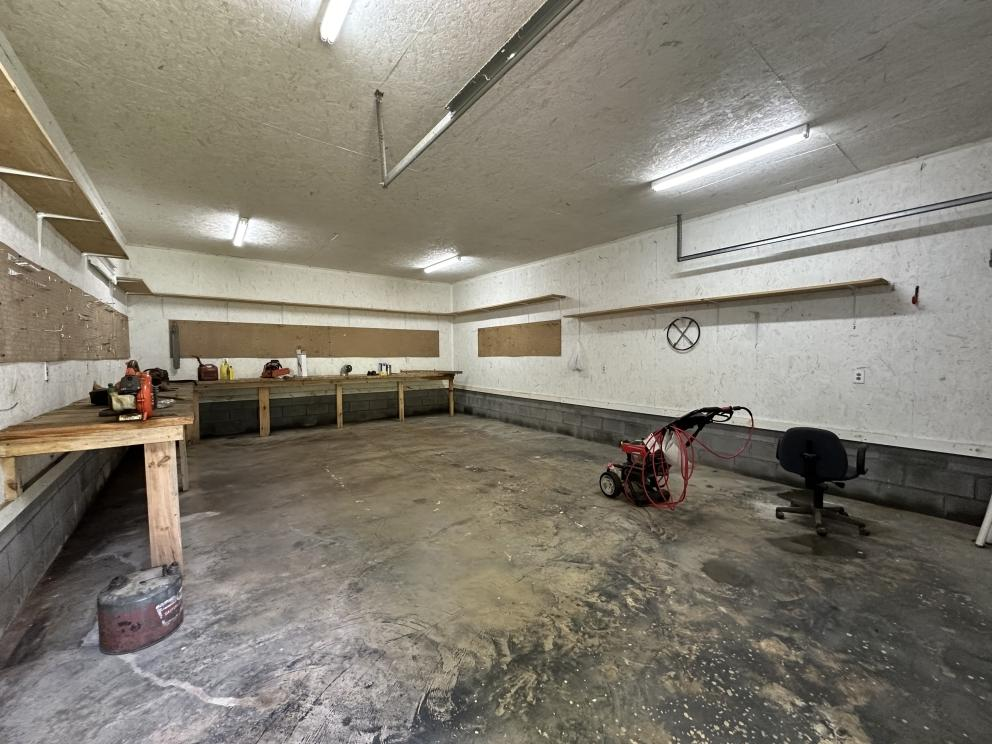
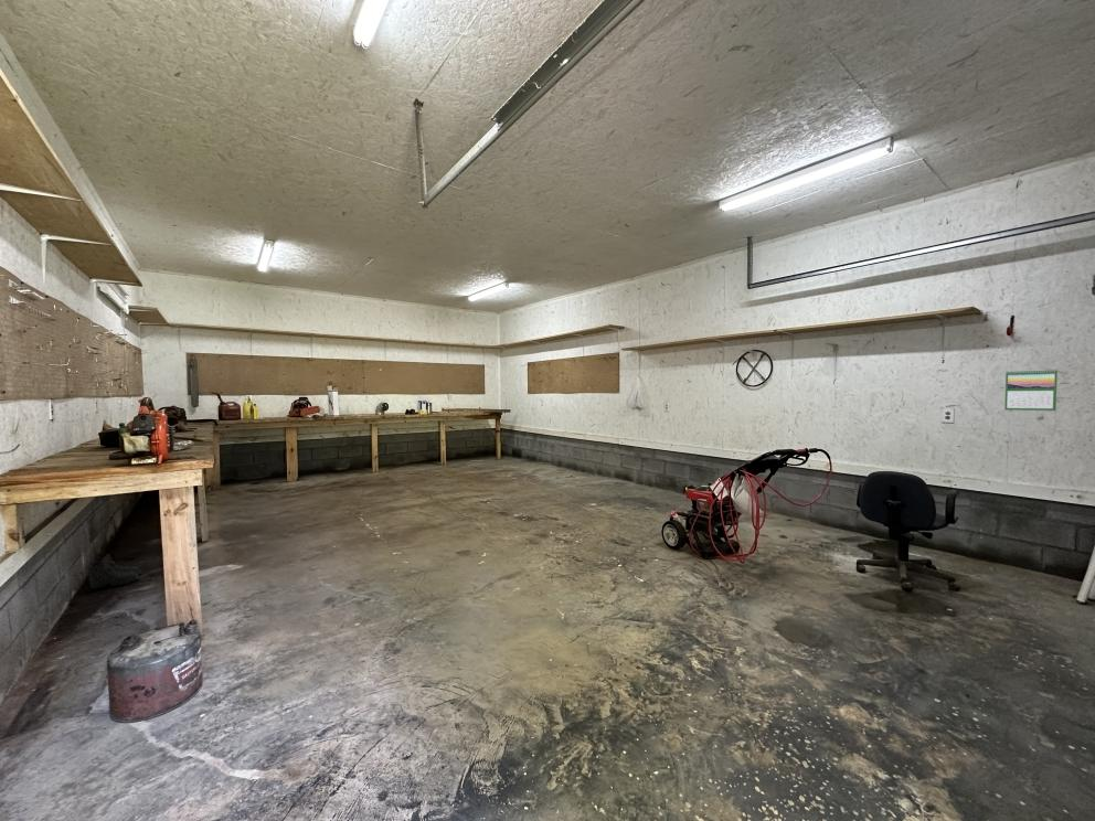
+ calendar [1003,369,1059,412]
+ boots [85,553,142,589]
